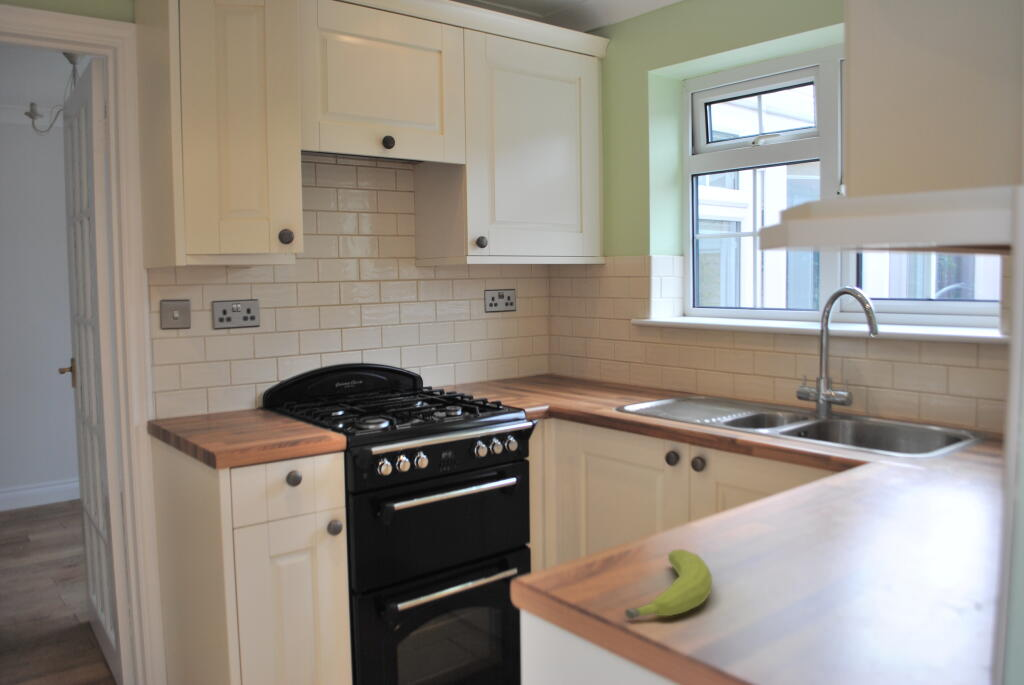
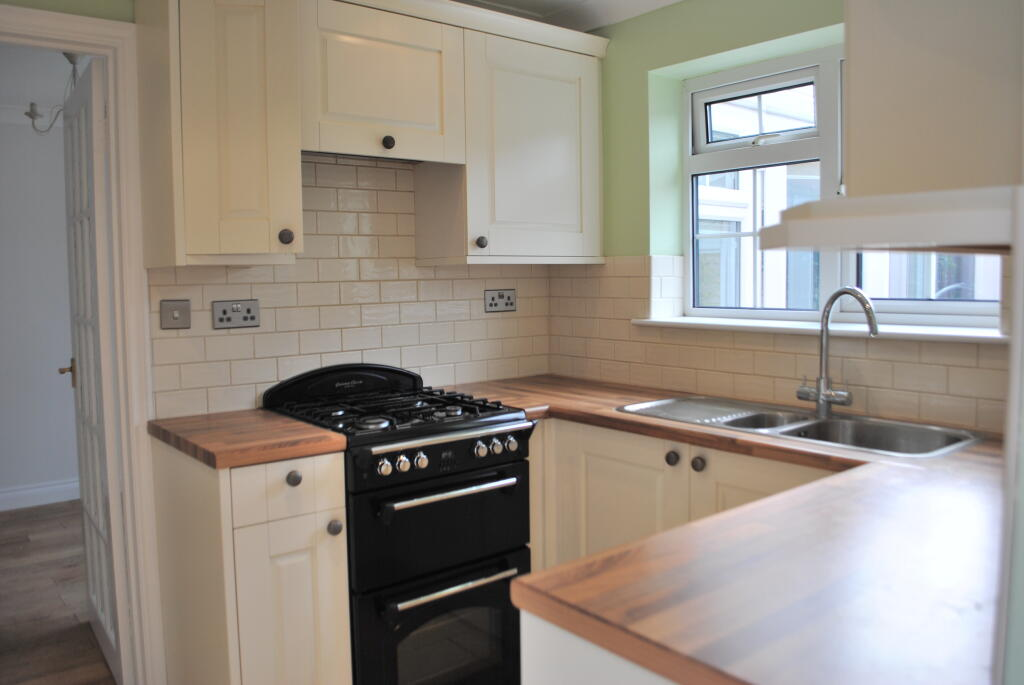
- fruit [625,548,713,620]
